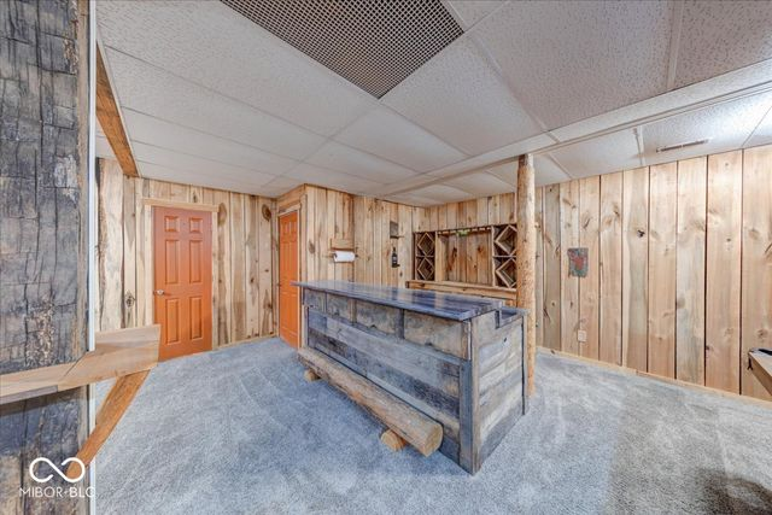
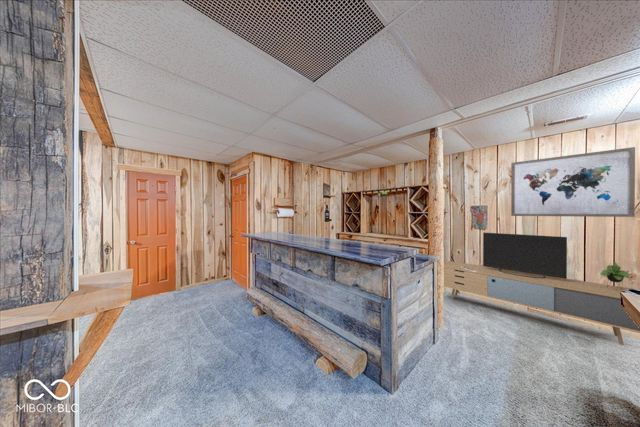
+ media console [443,231,640,346]
+ wall art [510,146,636,218]
